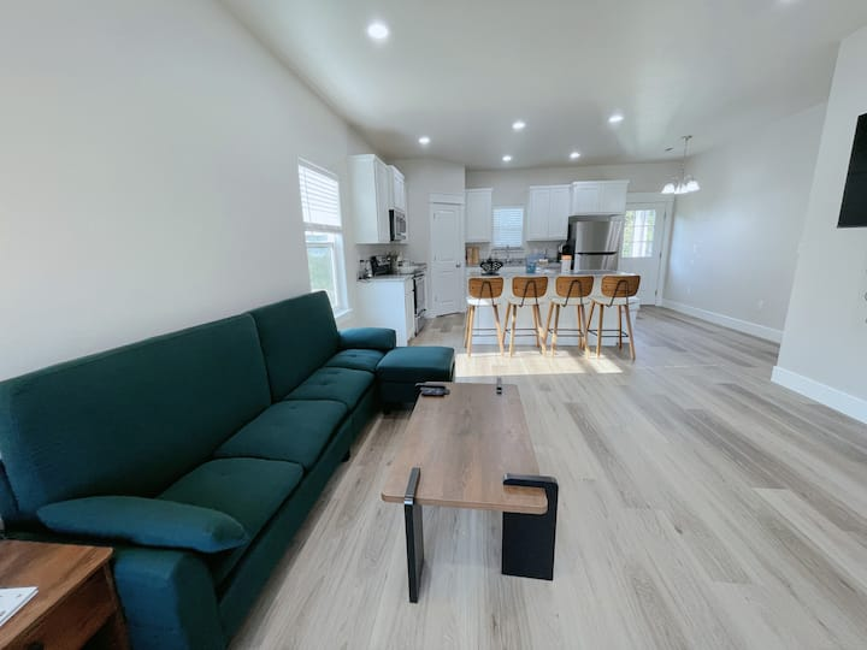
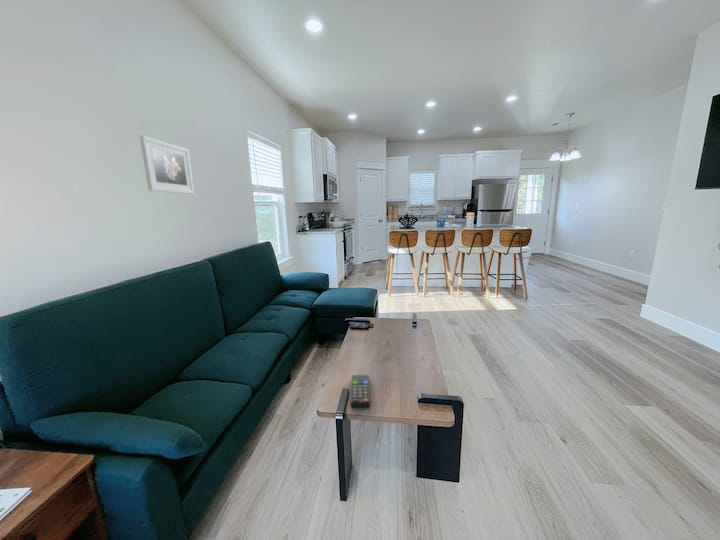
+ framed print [139,135,195,195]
+ remote control [350,374,371,408]
